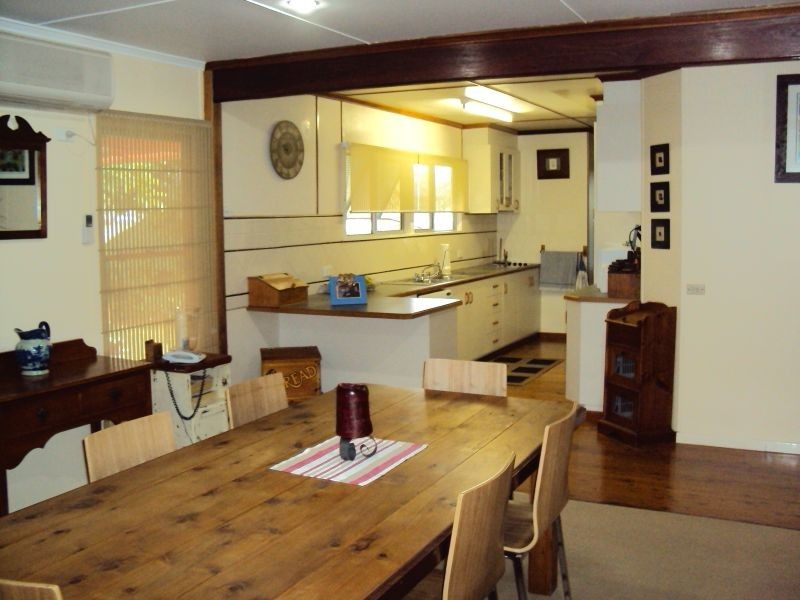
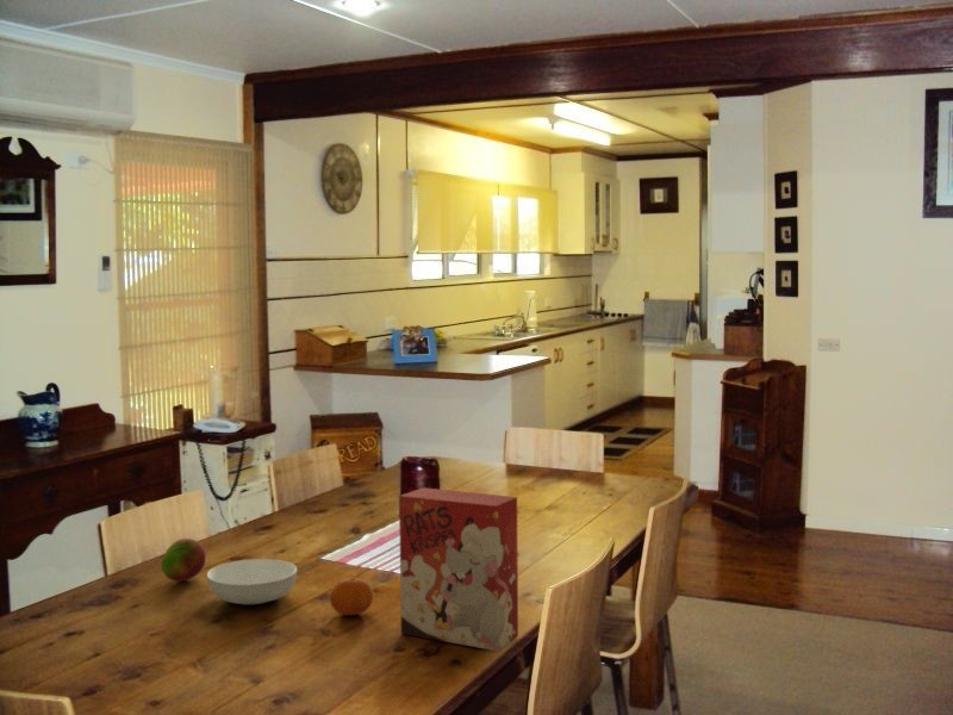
+ fruit [329,577,374,616]
+ cereal box [398,486,519,652]
+ fruit [160,537,207,583]
+ serving bowl [206,558,298,605]
